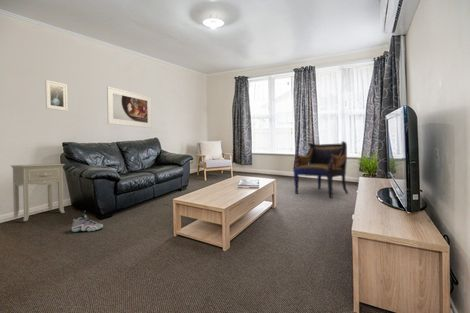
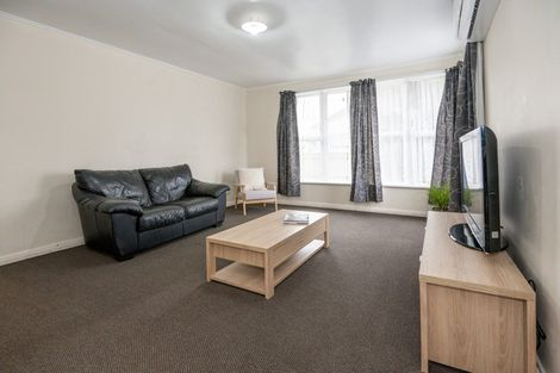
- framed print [44,79,69,112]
- sneaker [71,210,104,233]
- armchair [292,140,349,200]
- nightstand [10,163,66,222]
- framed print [106,86,153,129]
